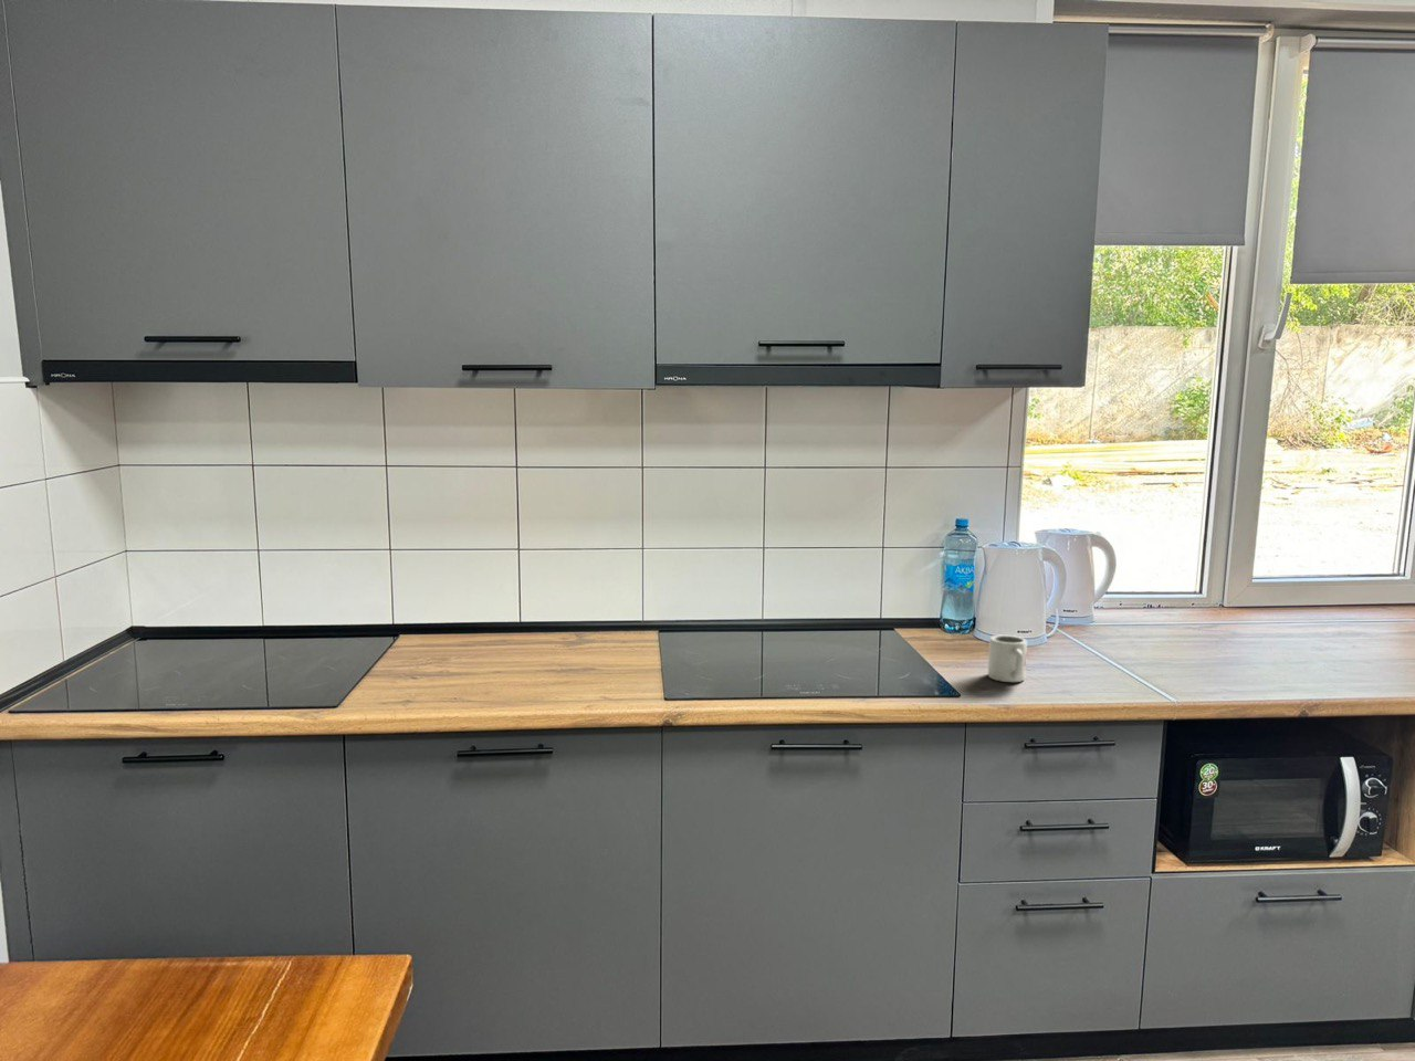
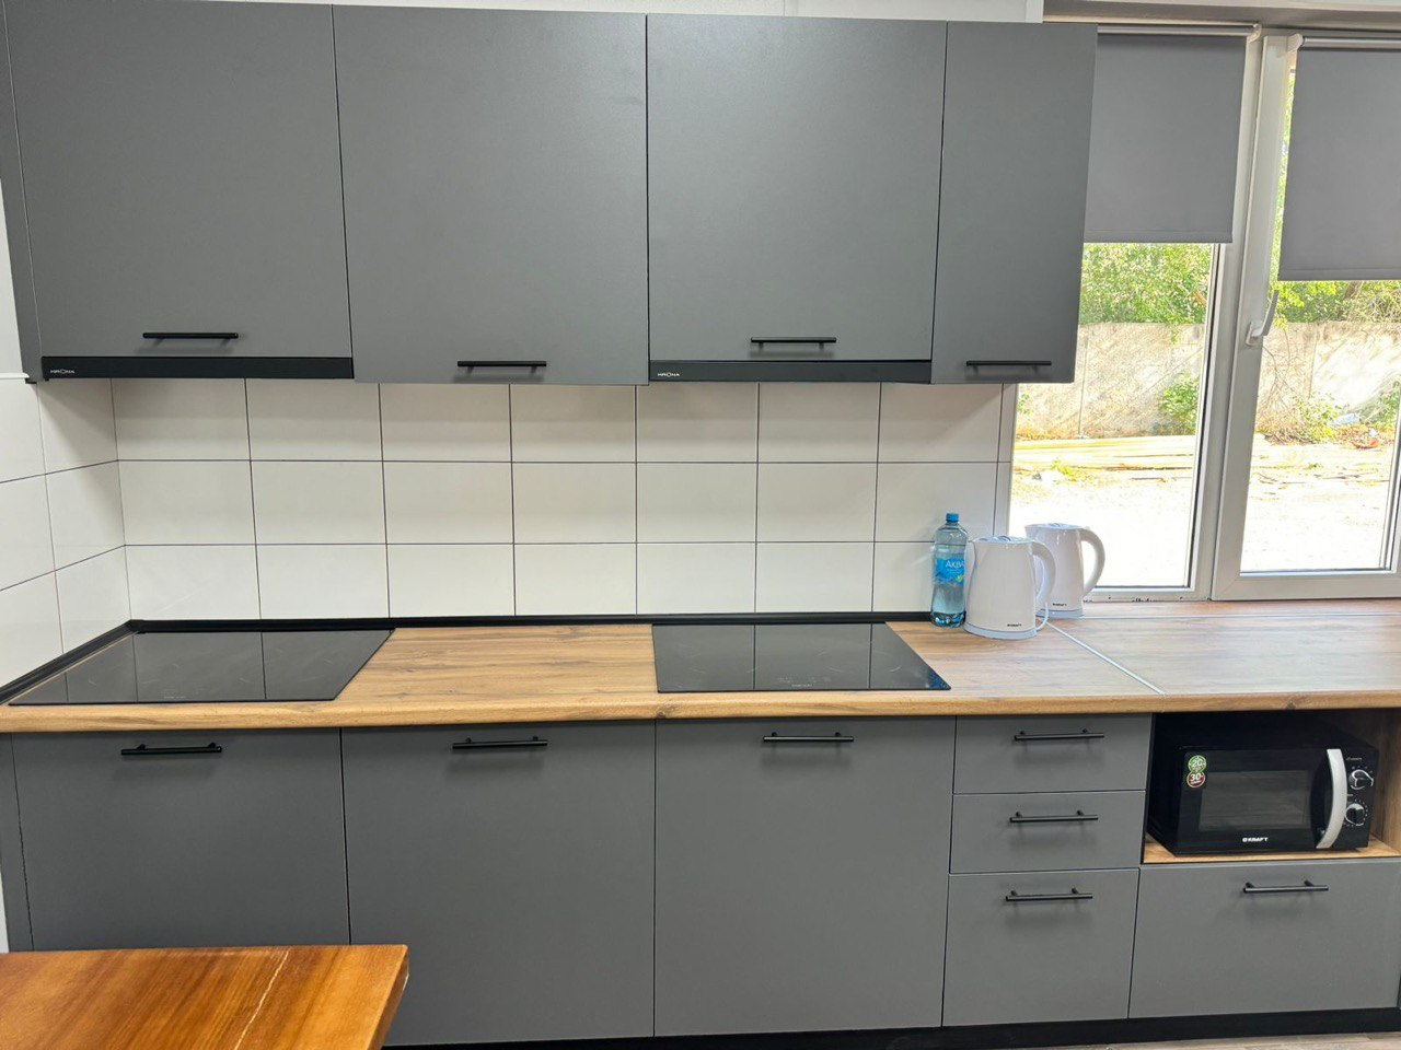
- cup [987,634,1028,683]
